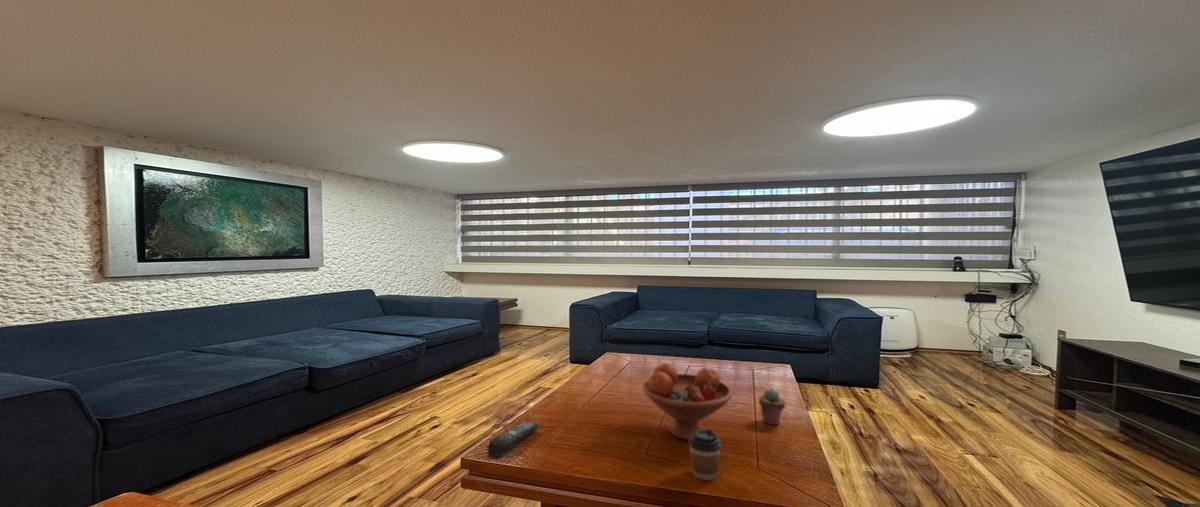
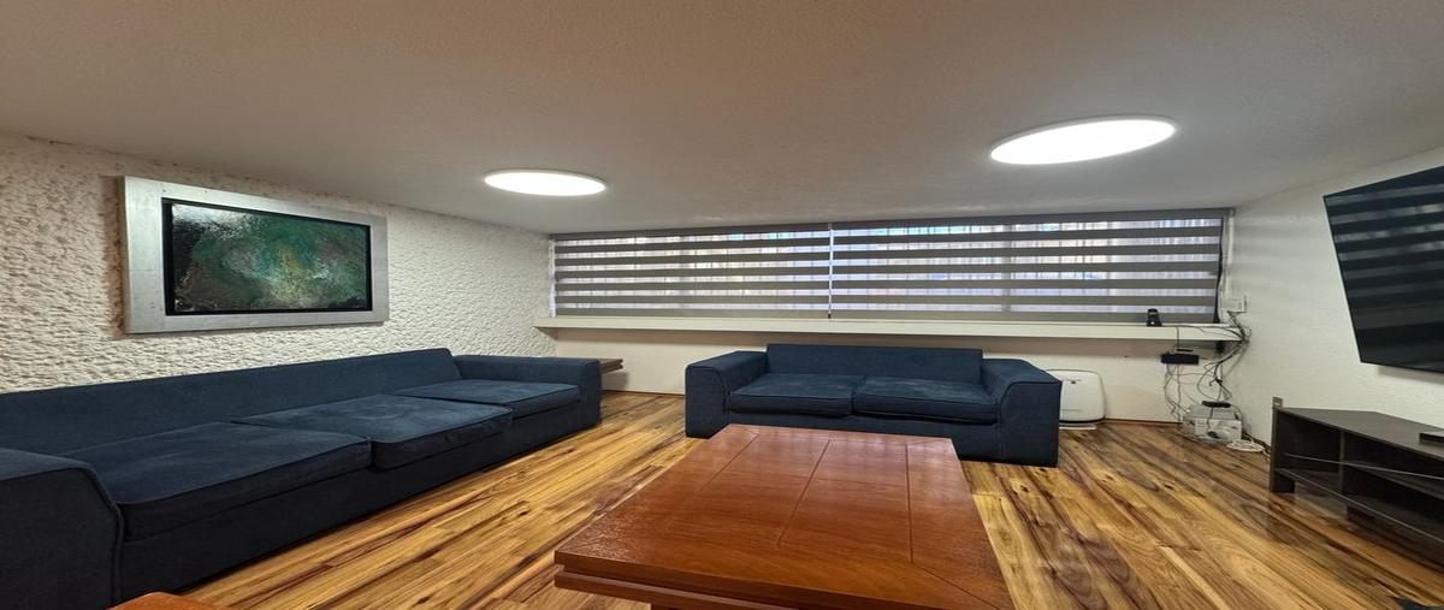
- fruit bowl [642,362,733,441]
- coffee cup [687,428,723,481]
- potted succulent [758,388,786,426]
- remote control [487,420,540,458]
